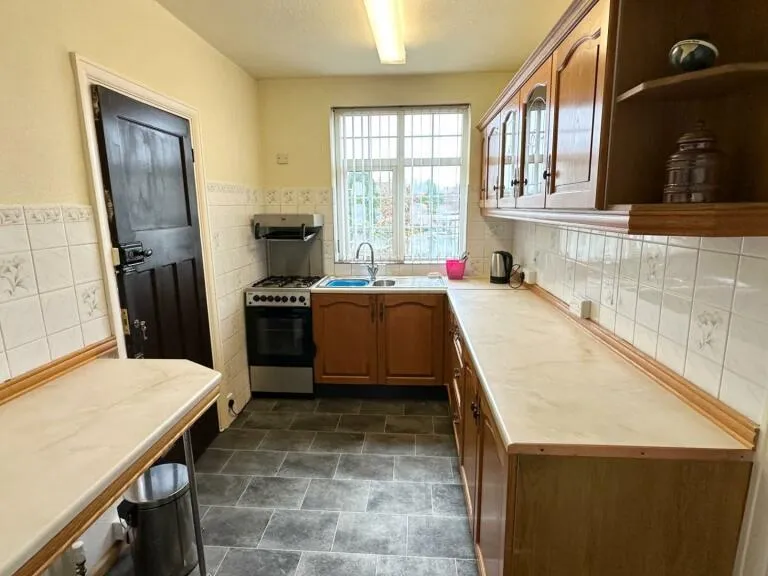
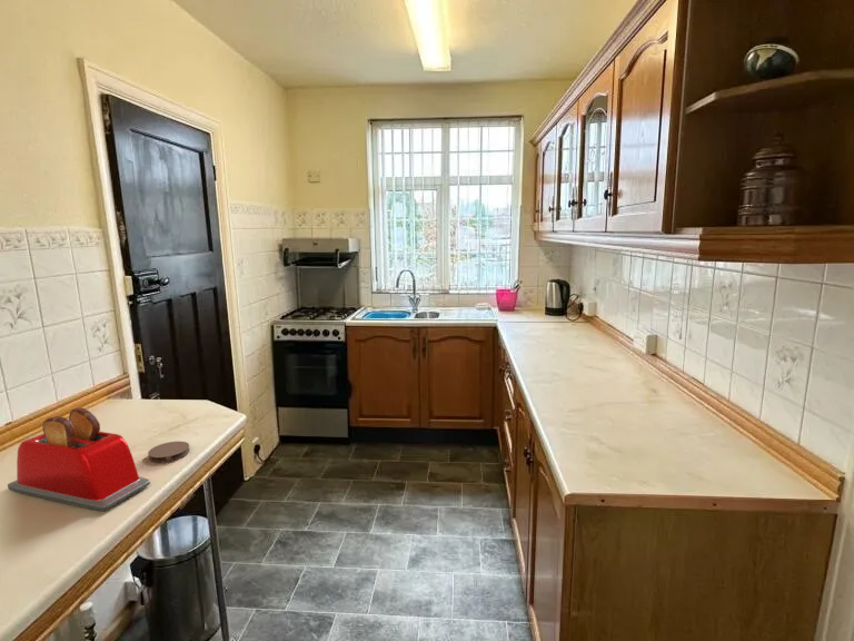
+ toaster [7,406,151,511]
+ coaster [147,441,190,463]
